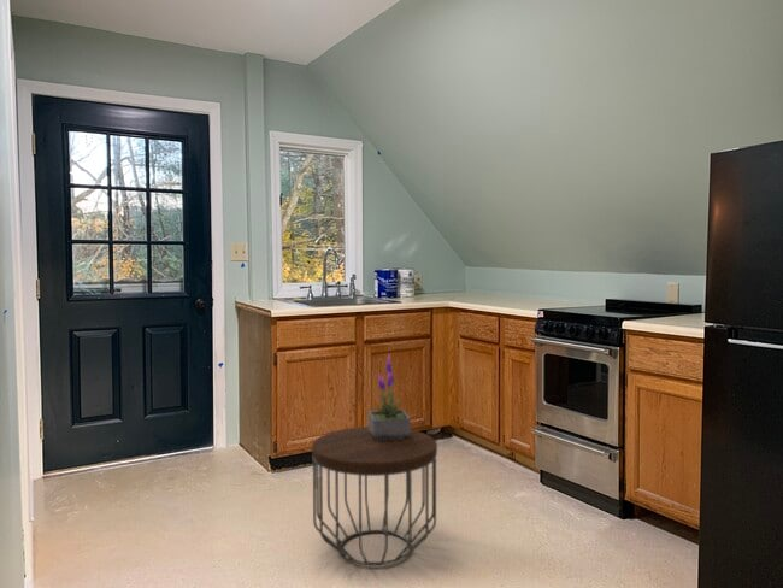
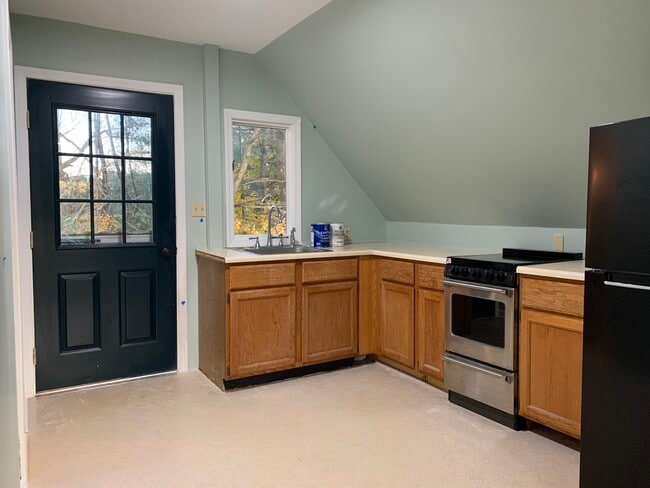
- side table [311,425,438,566]
- potted plant [367,353,412,441]
